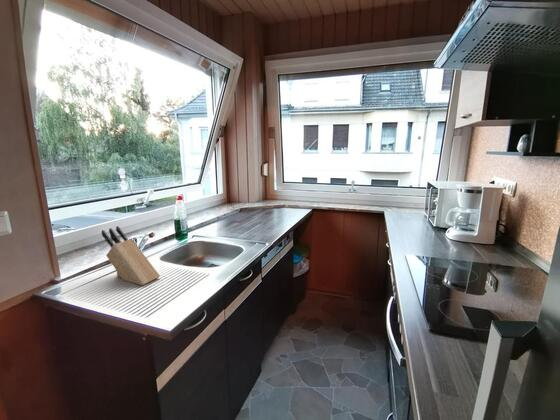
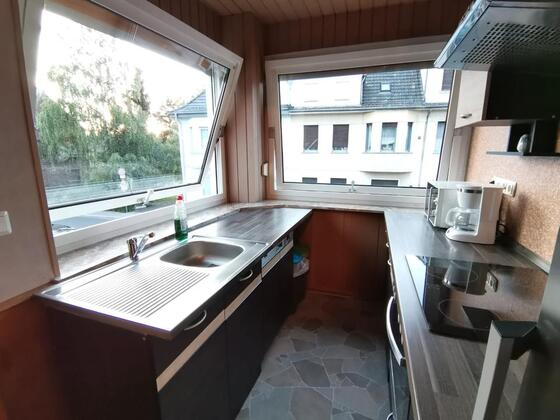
- knife block [101,225,161,286]
